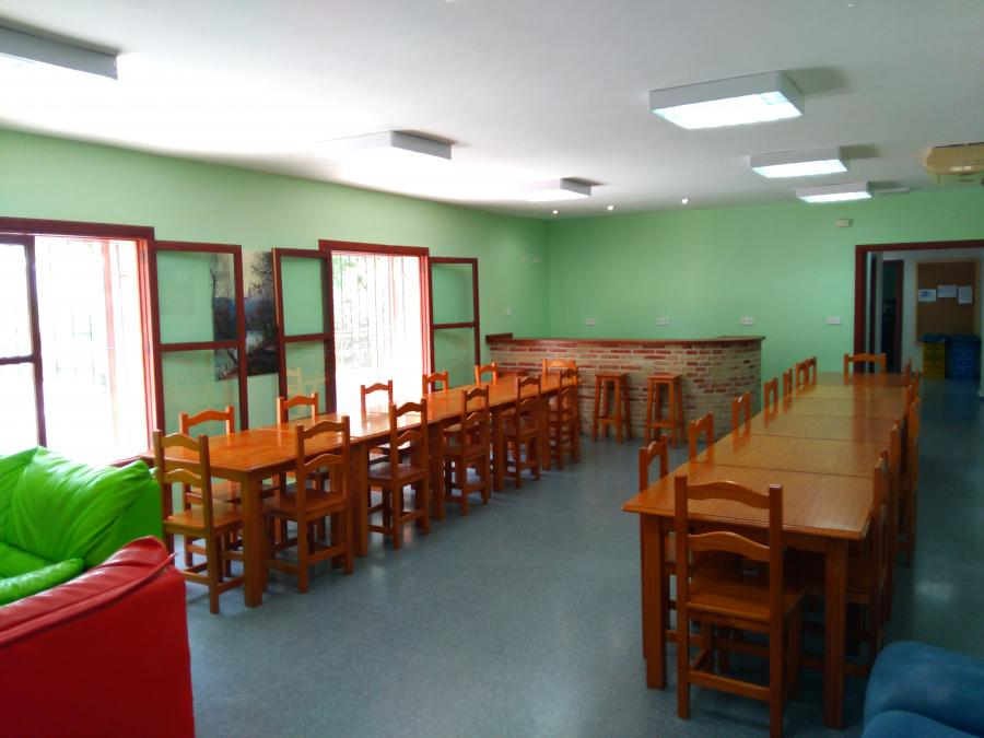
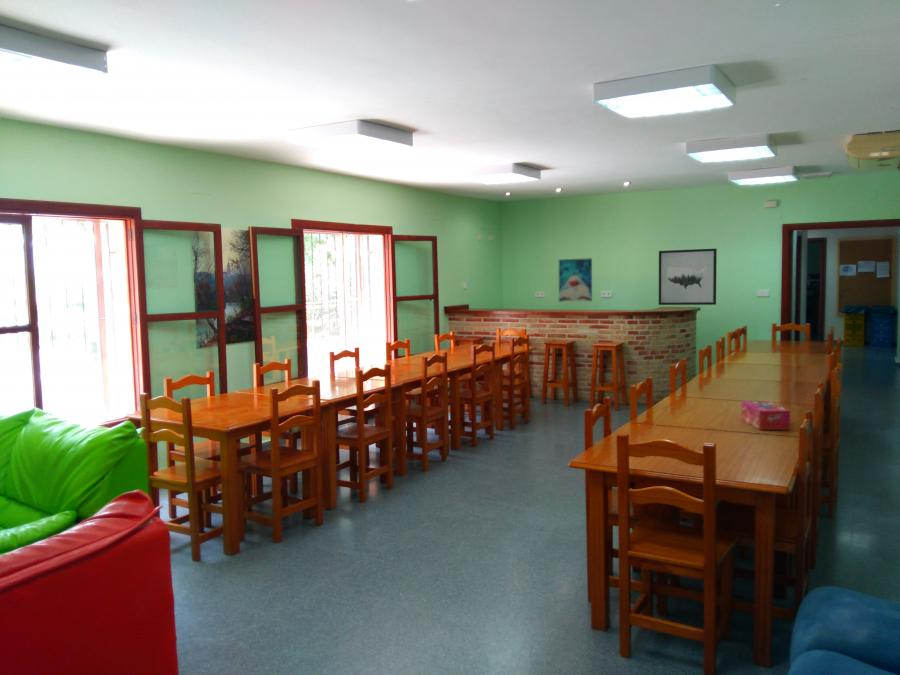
+ tissue box [740,400,791,431]
+ wall art [658,248,718,306]
+ wall art [558,257,593,303]
